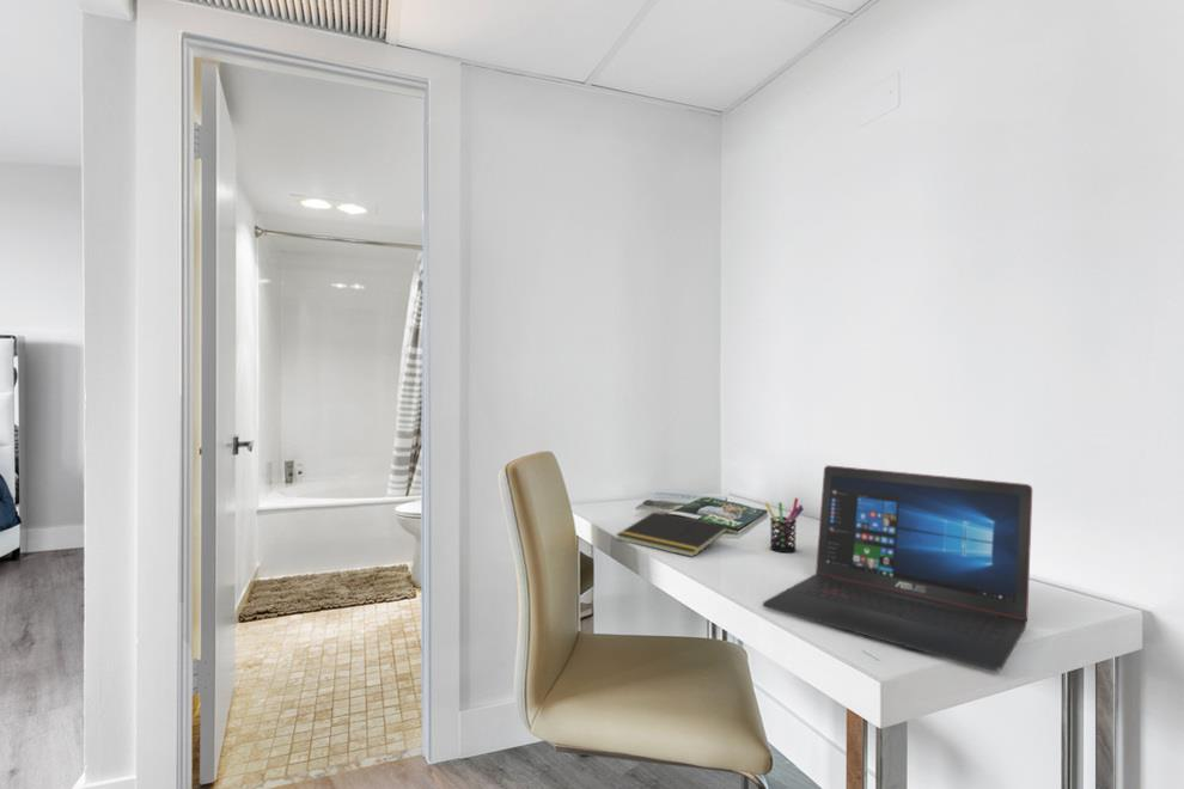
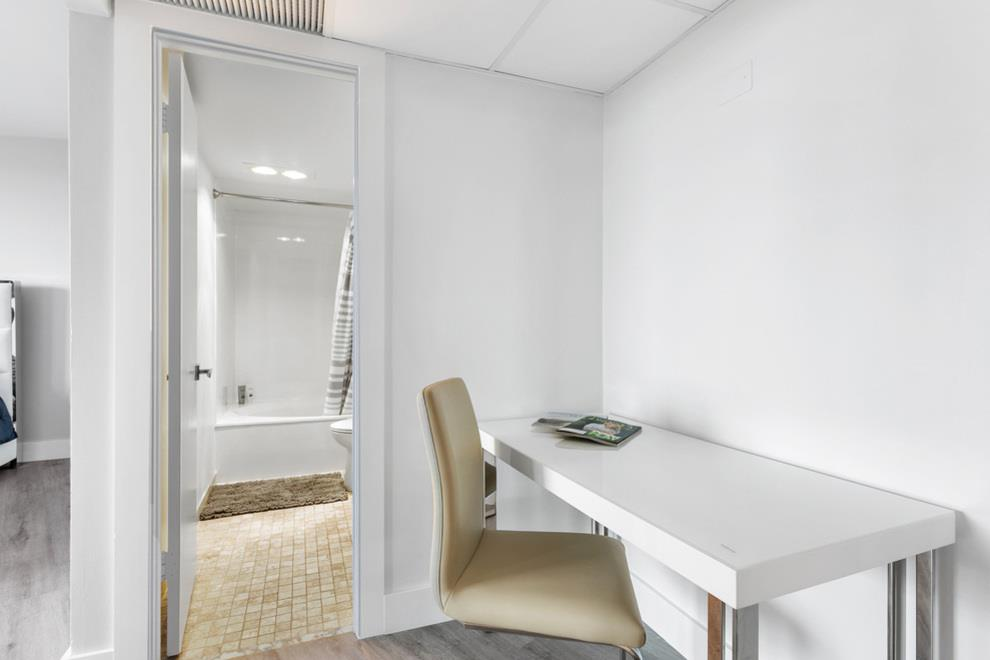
- notepad [615,512,730,558]
- laptop [762,464,1033,673]
- pen holder [764,497,805,553]
